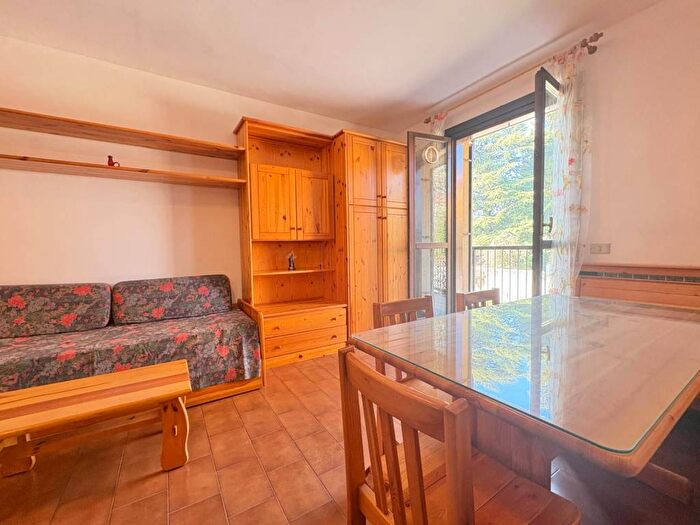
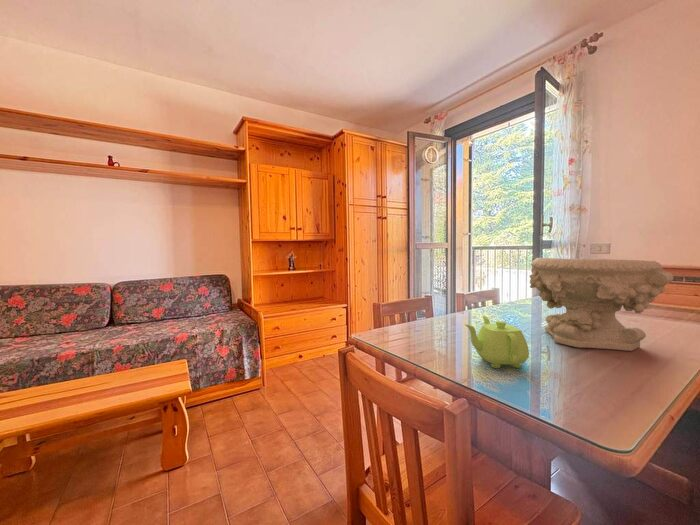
+ teapot [464,315,530,369]
+ decorative bowl [529,257,674,352]
